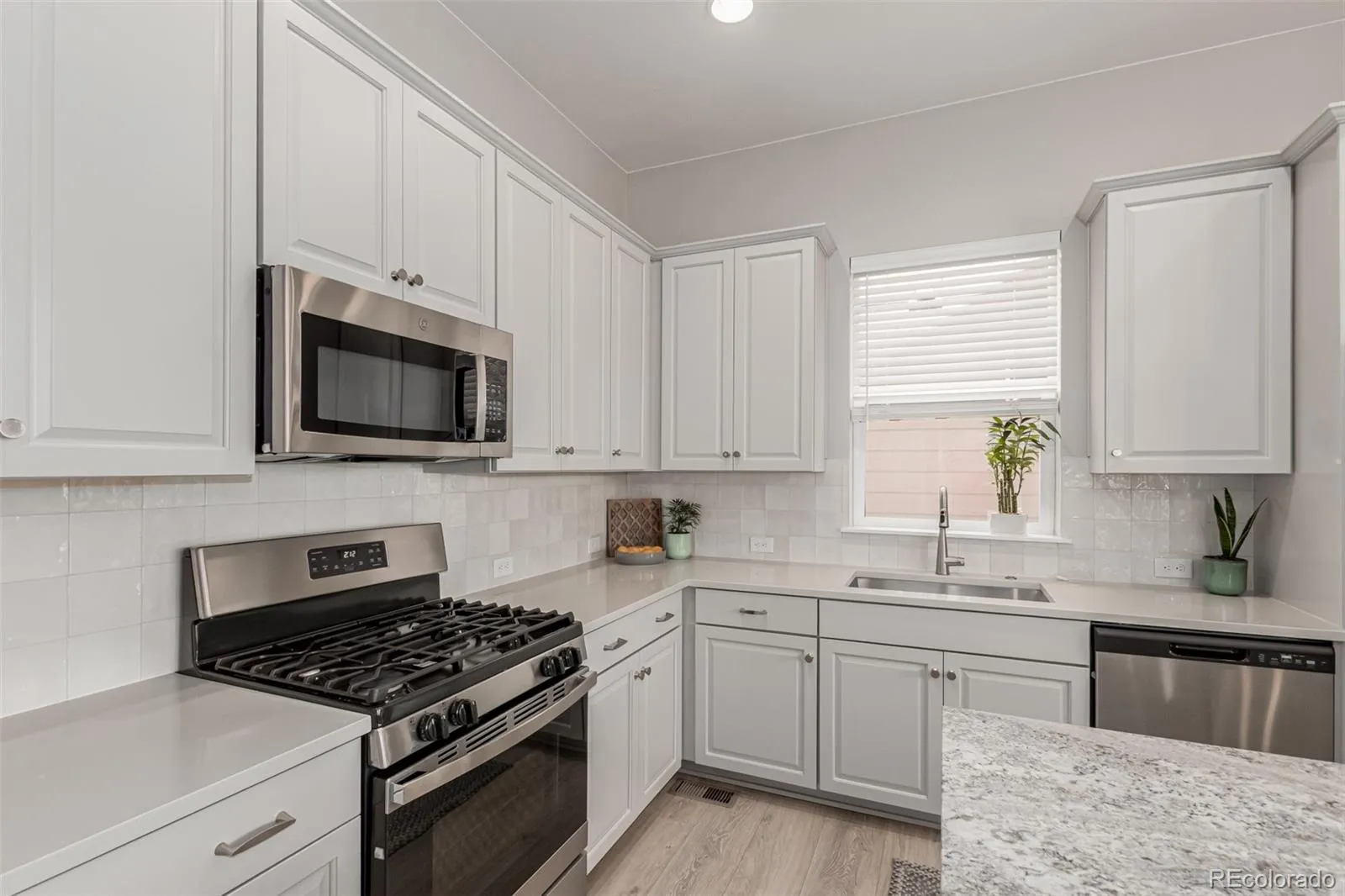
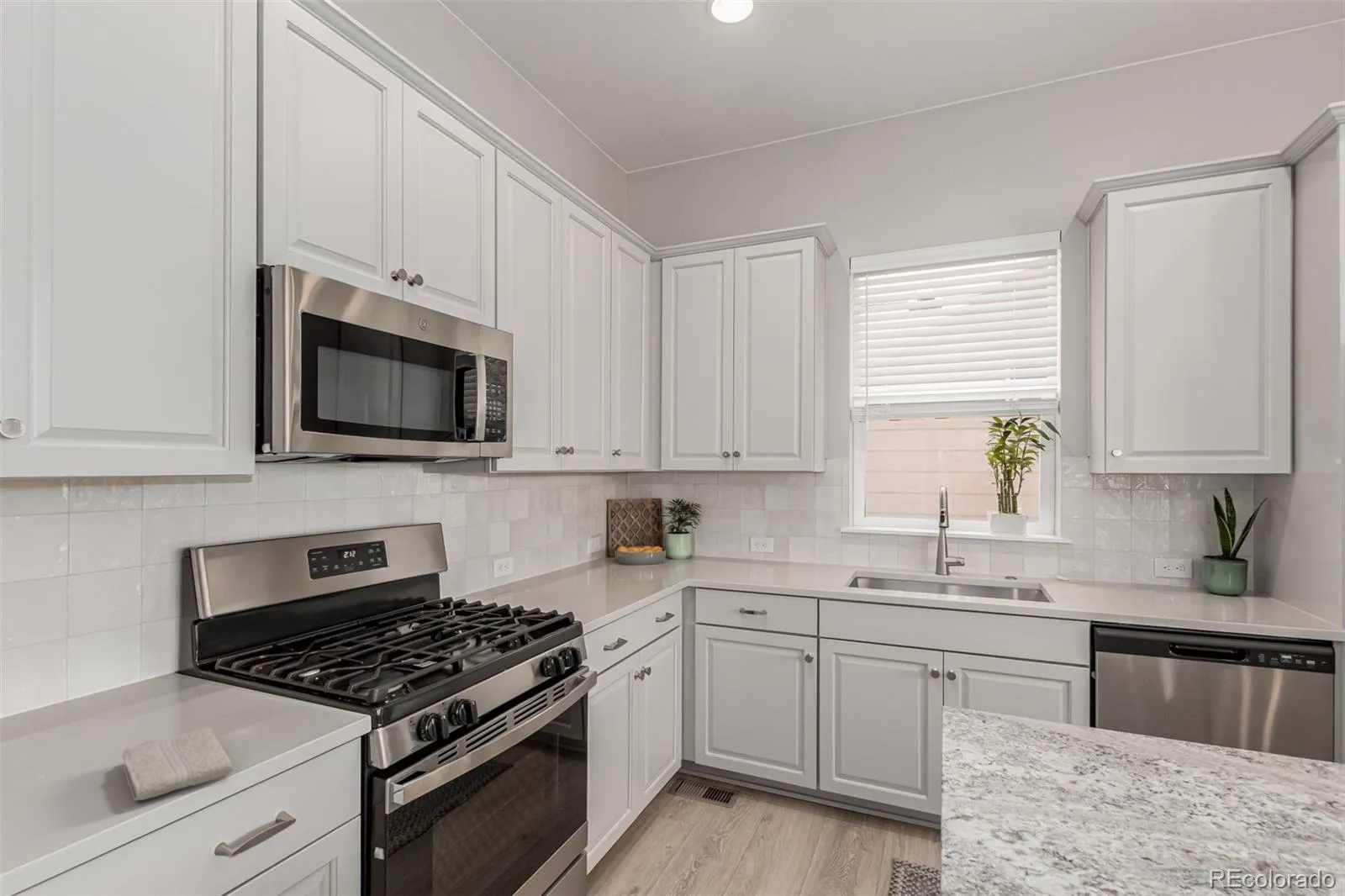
+ washcloth [122,727,235,802]
